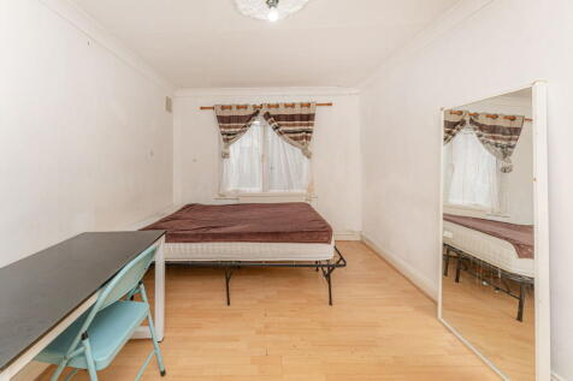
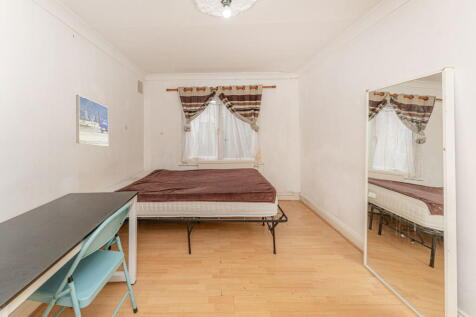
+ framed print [75,94,109,147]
